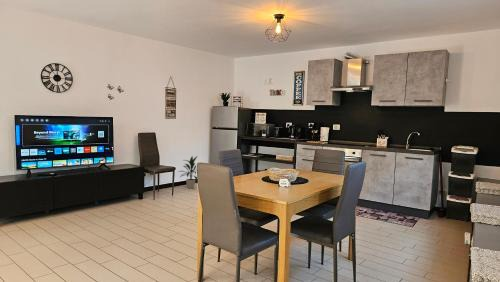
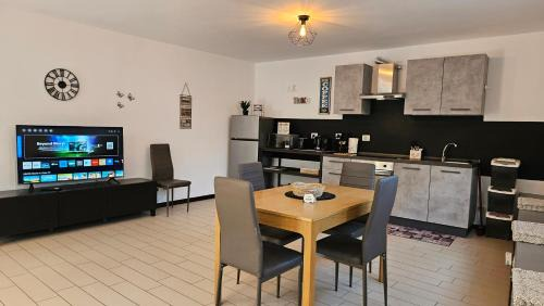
- indoor plant [177,155,198,190]
